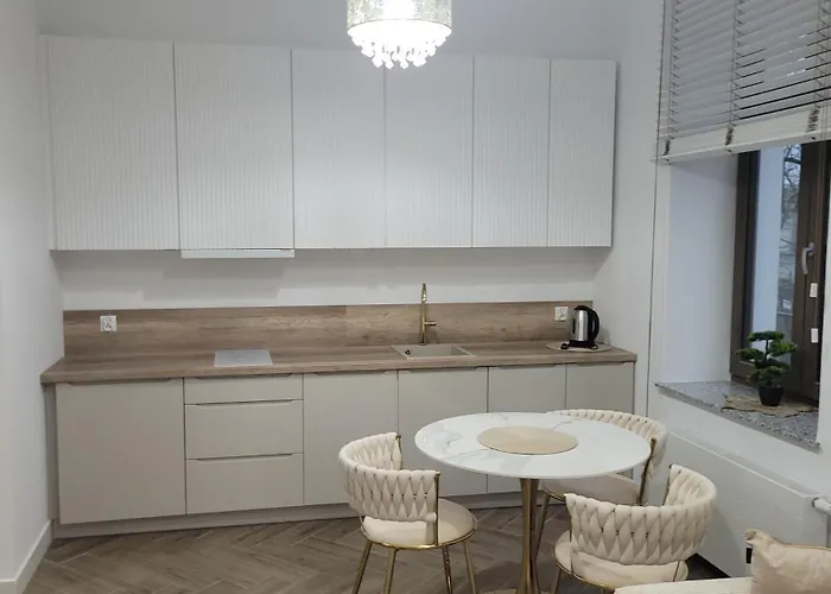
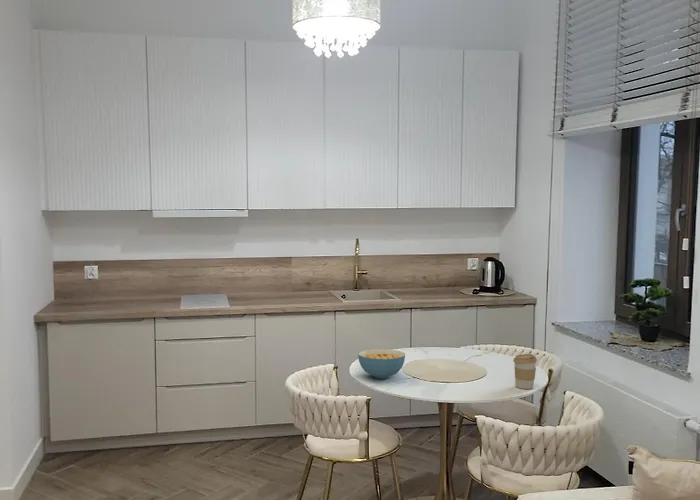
+ coffee cup [512,353,538,390]
+ cereal bowl [357,348,406,380]
